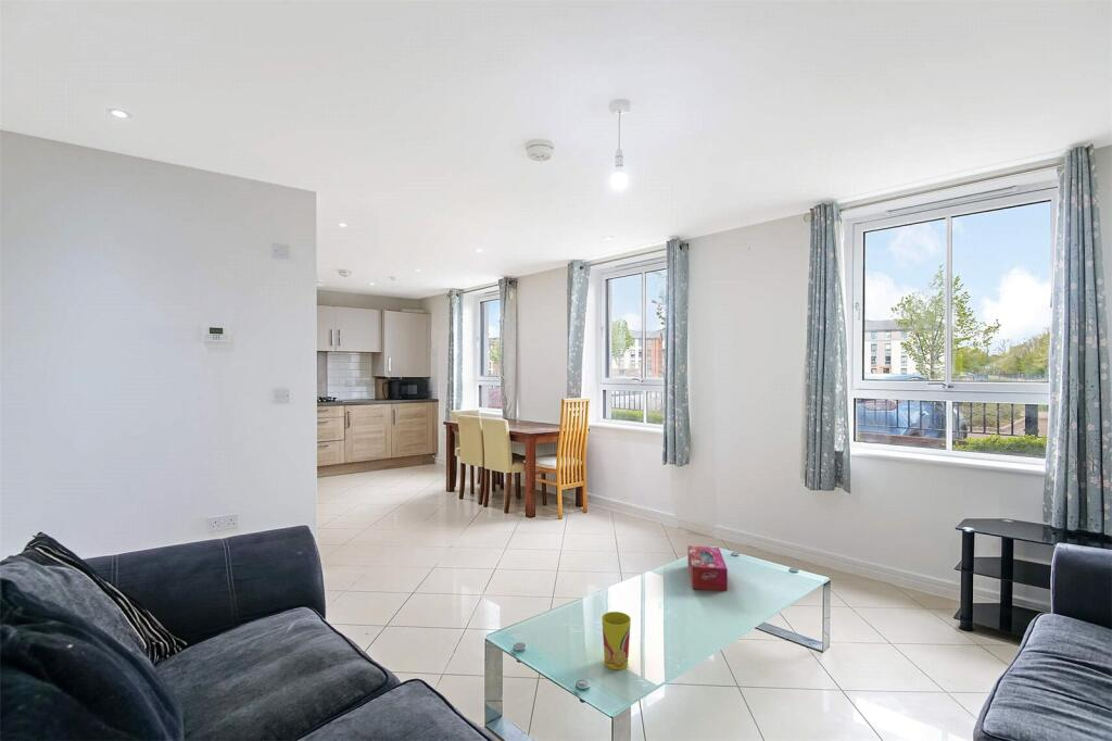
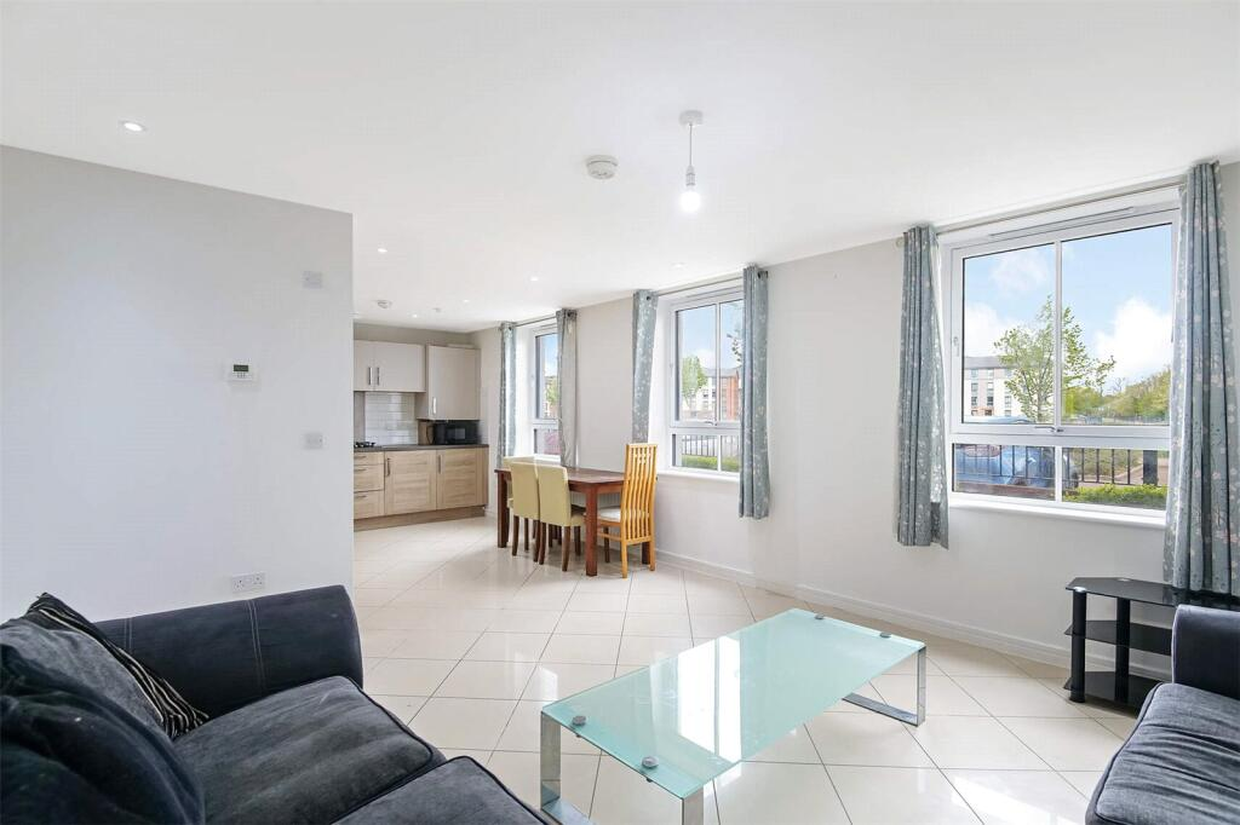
- cup [601,611,632,670]
- tissue box [687,544,729,592]
